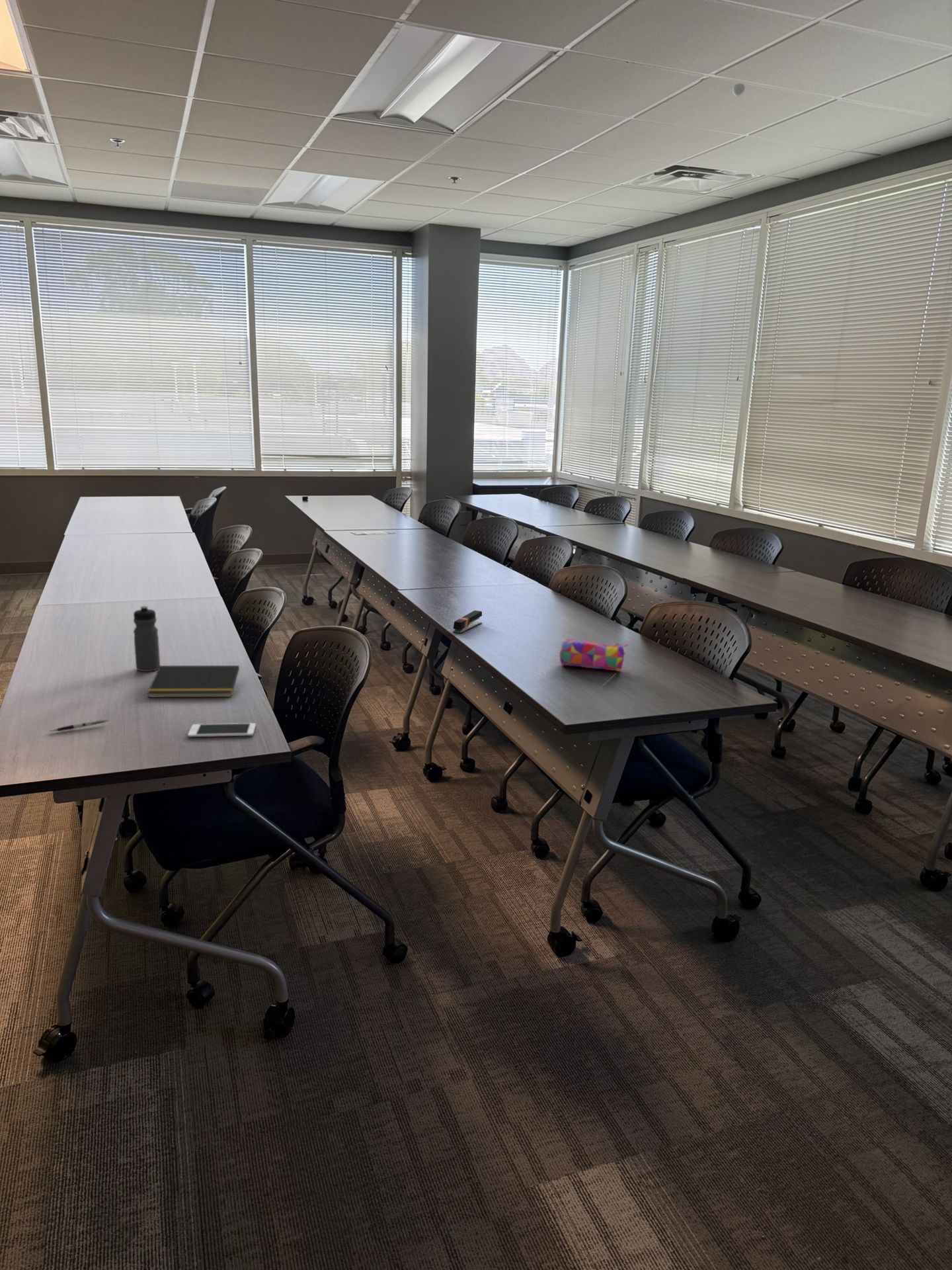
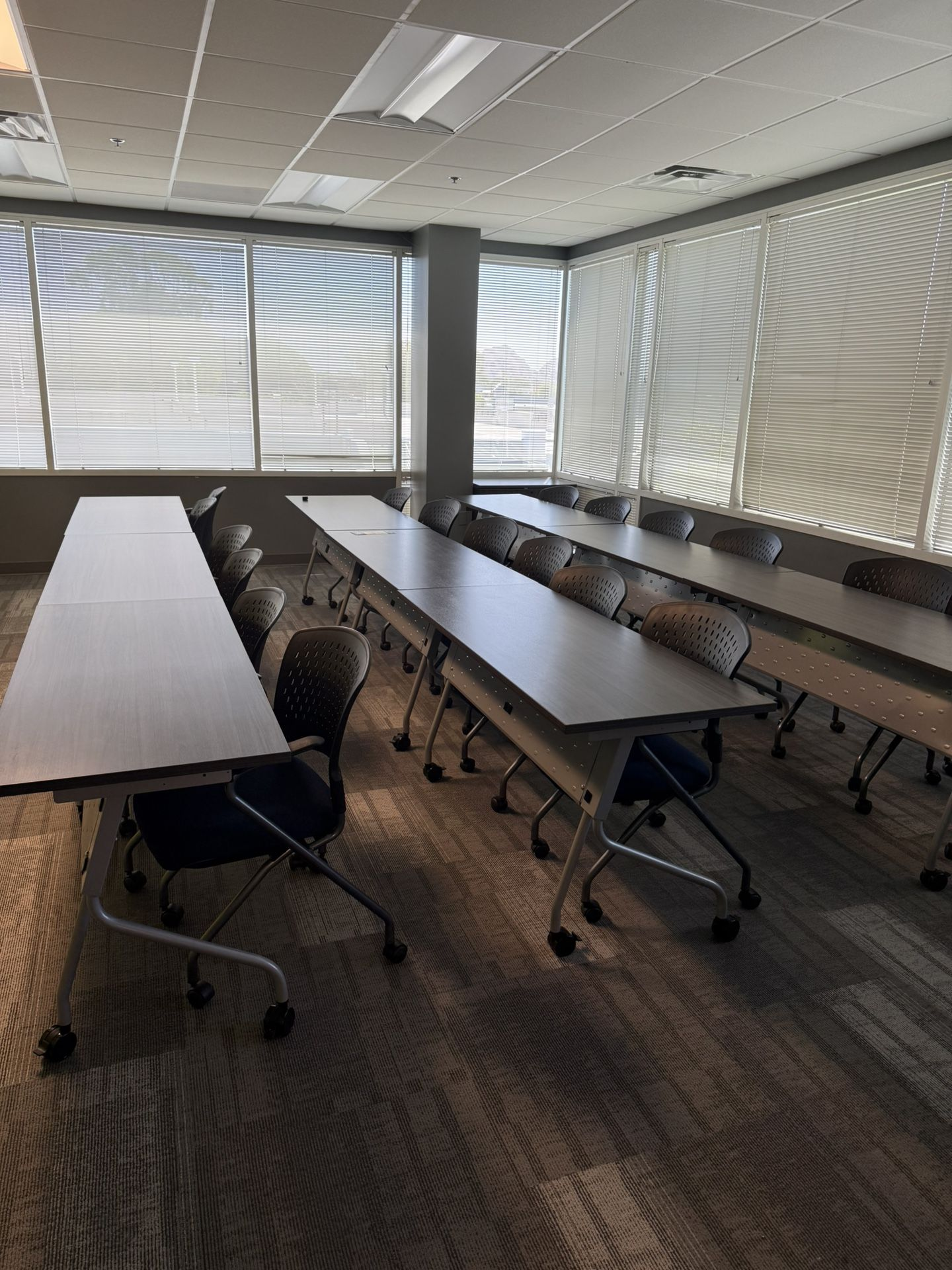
- water bottle [133,605,161,672]
- cell phone [187,722,257,738]
- stapler [452,610,483,634]
- smoke detector [732,83,745,97]
- pen [49,718,109,732]
- pencil case [559,638,628,672]
- notepad [147,665,240,698]
